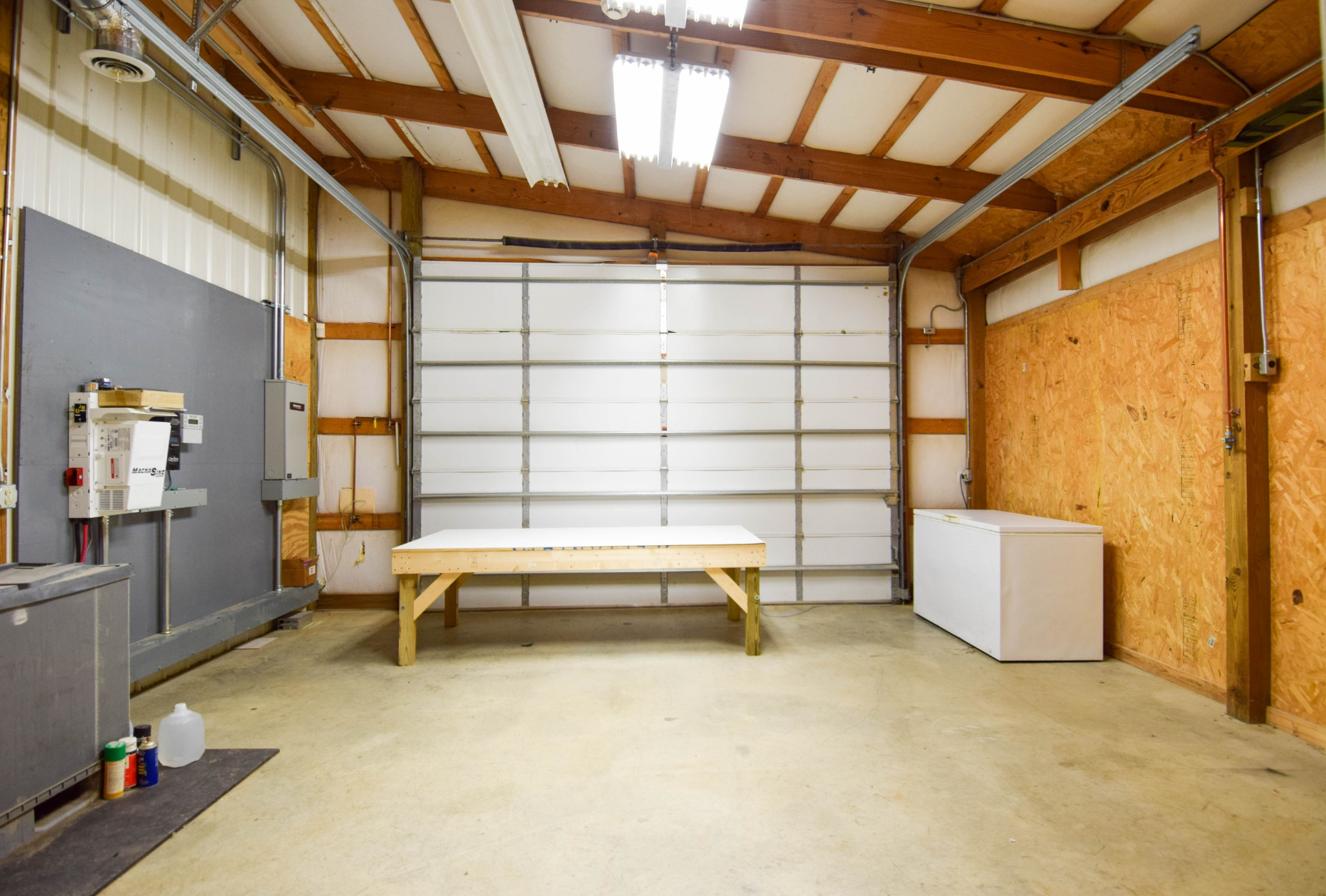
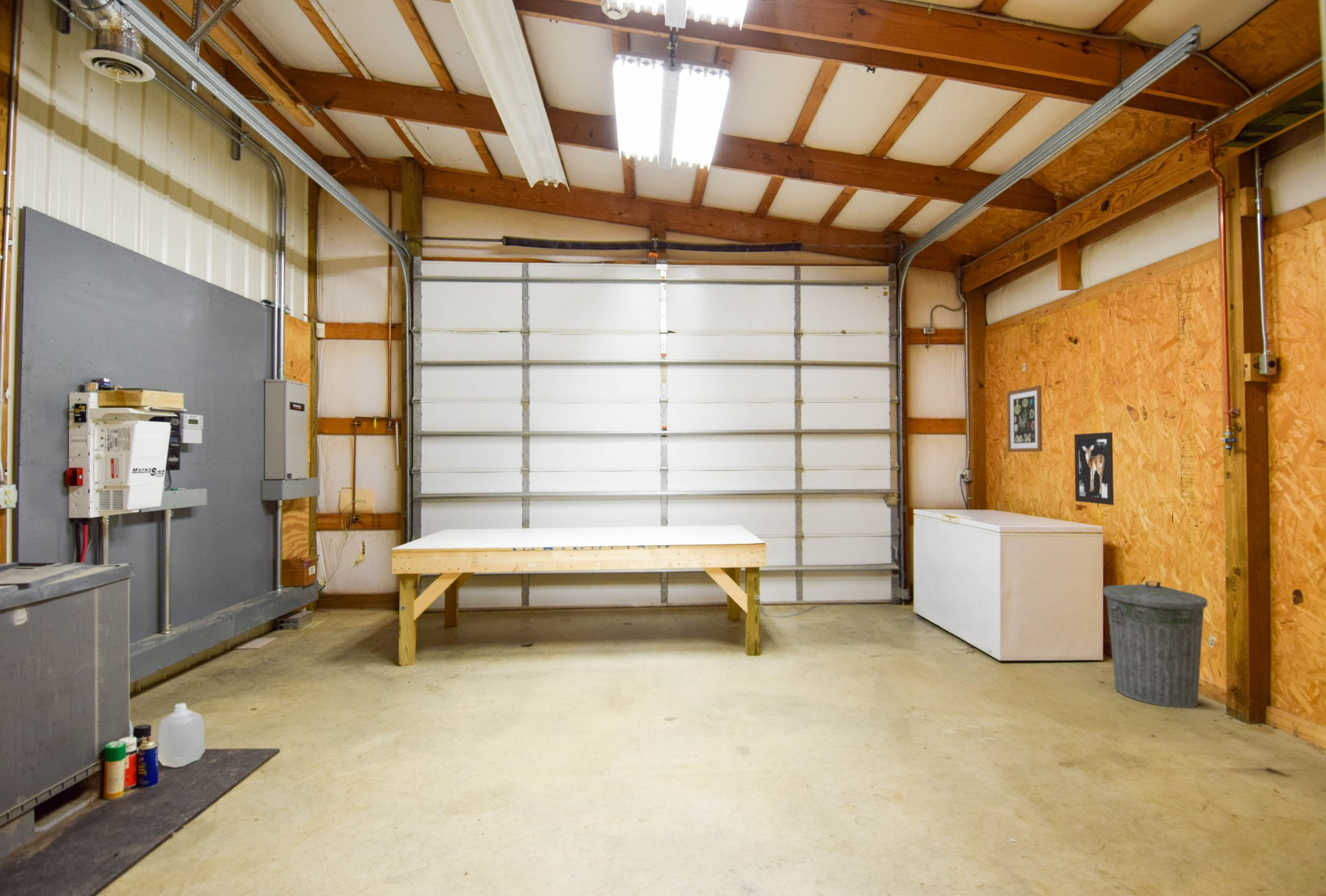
+ wall art [1073,432,1114,506]
+ trash can [1103,581,1208,709]
+ wall art [1006,385,1043,453]
